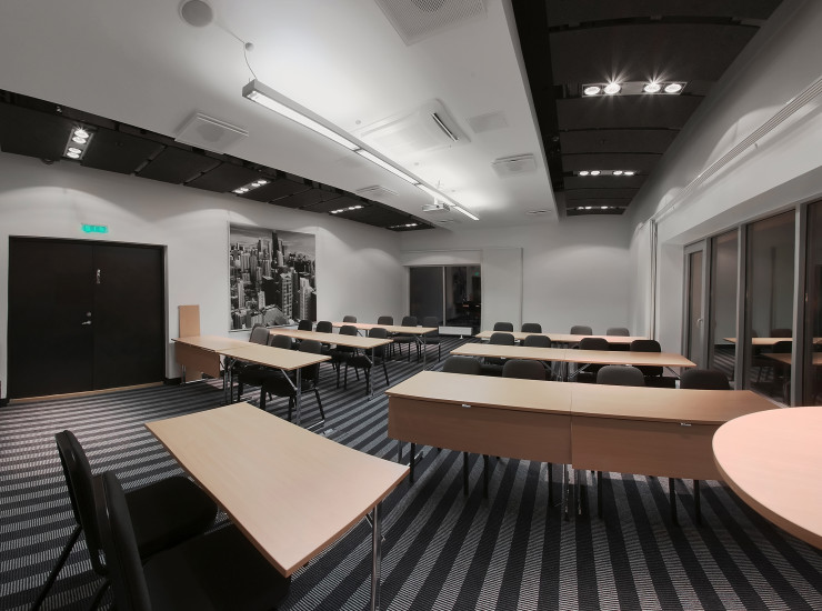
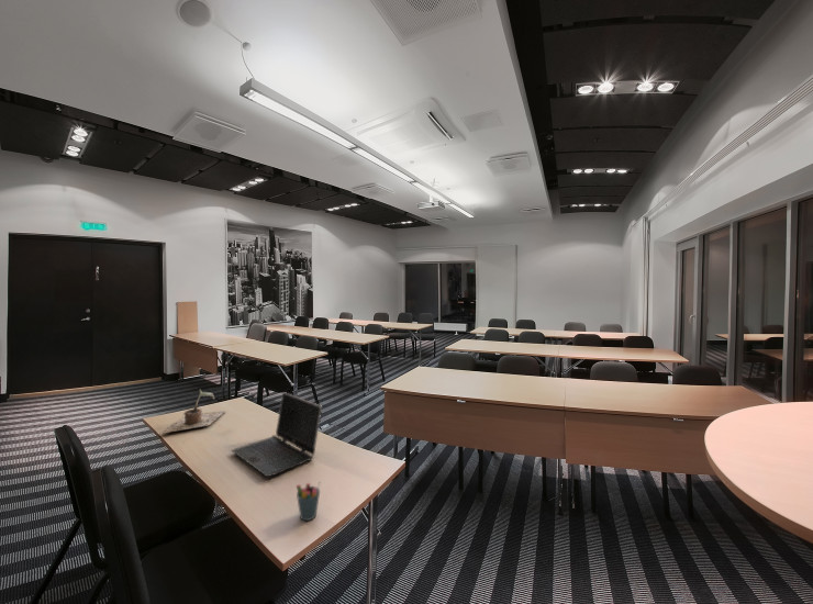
+ plant [159,389,226,435]
+ laptop computer [231,391,323,478]
+ pen holder [296,479,322,522]
